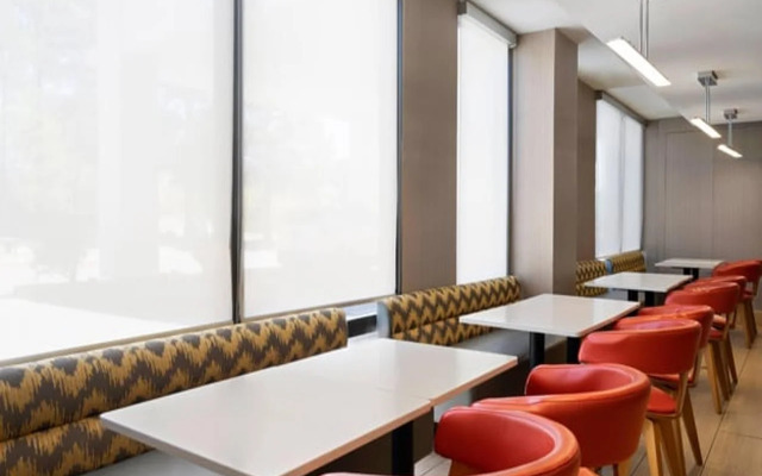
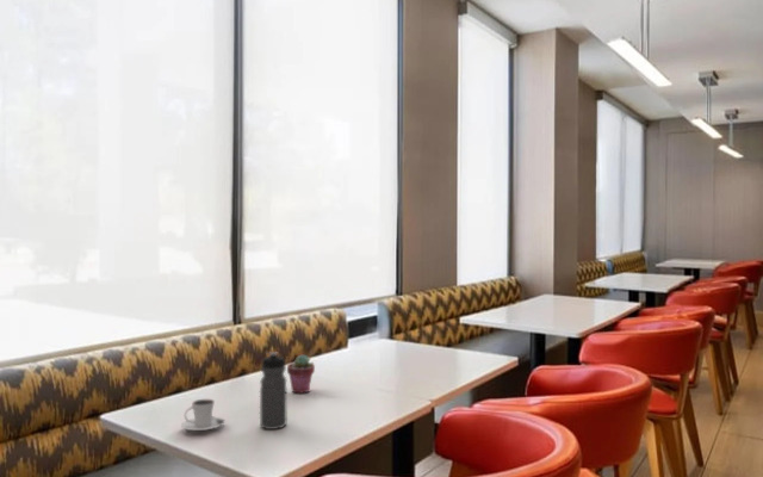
+ water bottle [259,351,287,430]
+ cappuccino [180,398,227,432]
+ potted succulent [286,354,316,395]
